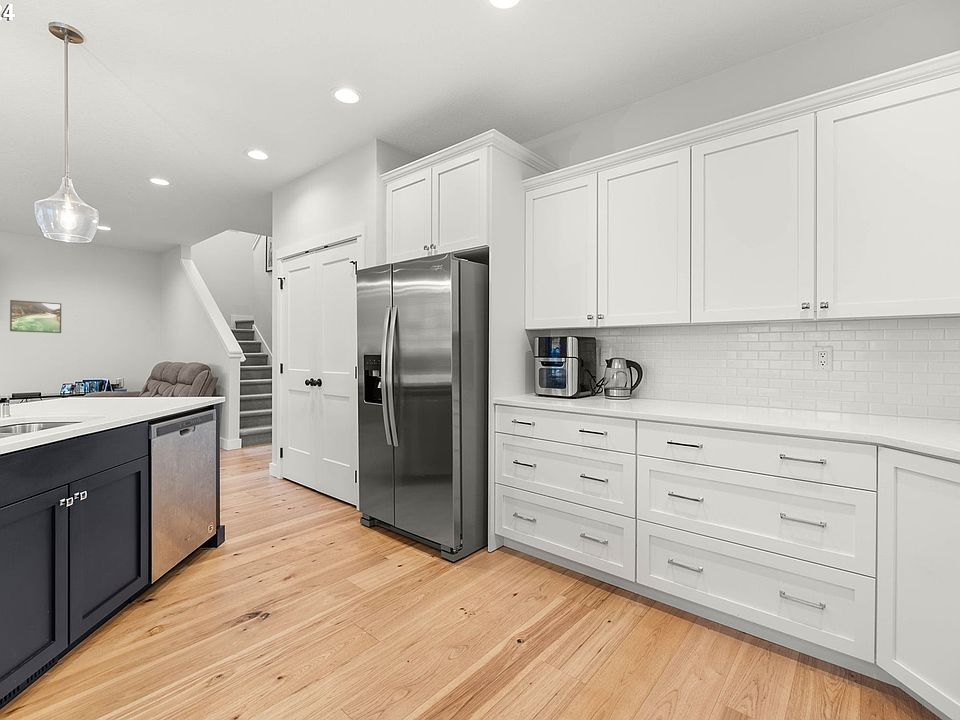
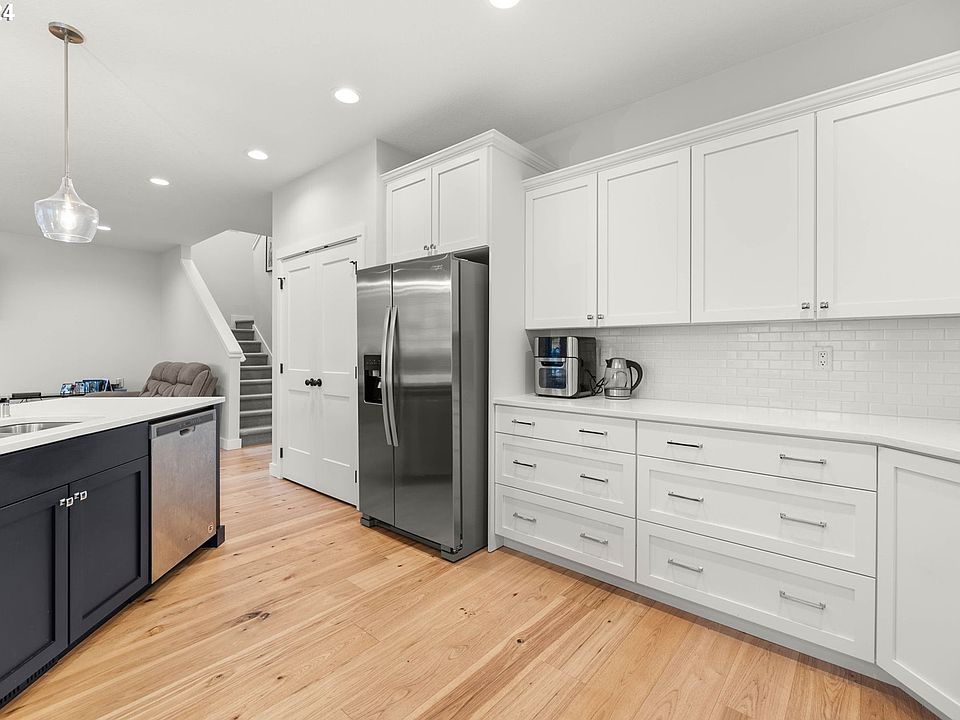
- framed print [9,299,62,334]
